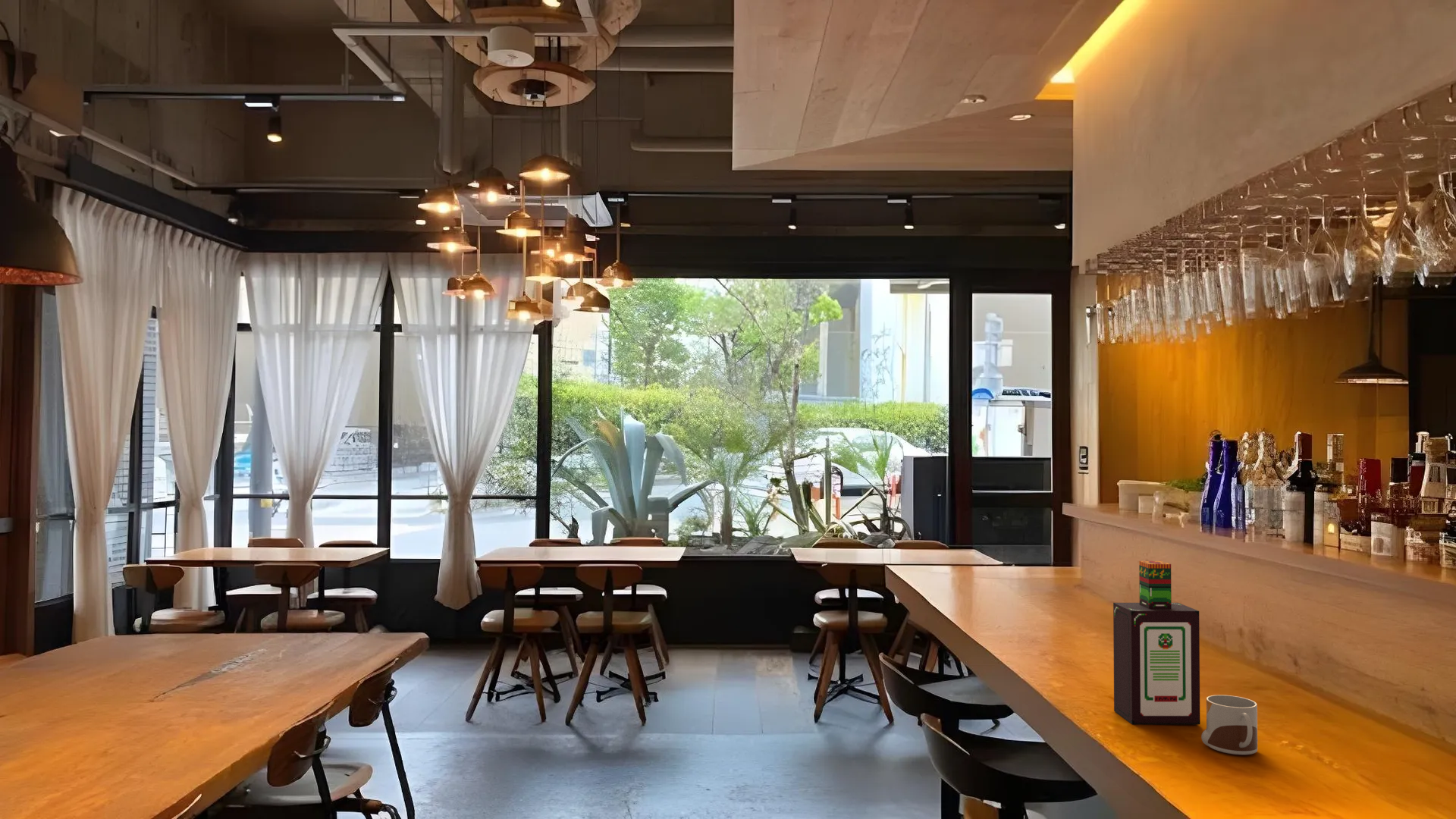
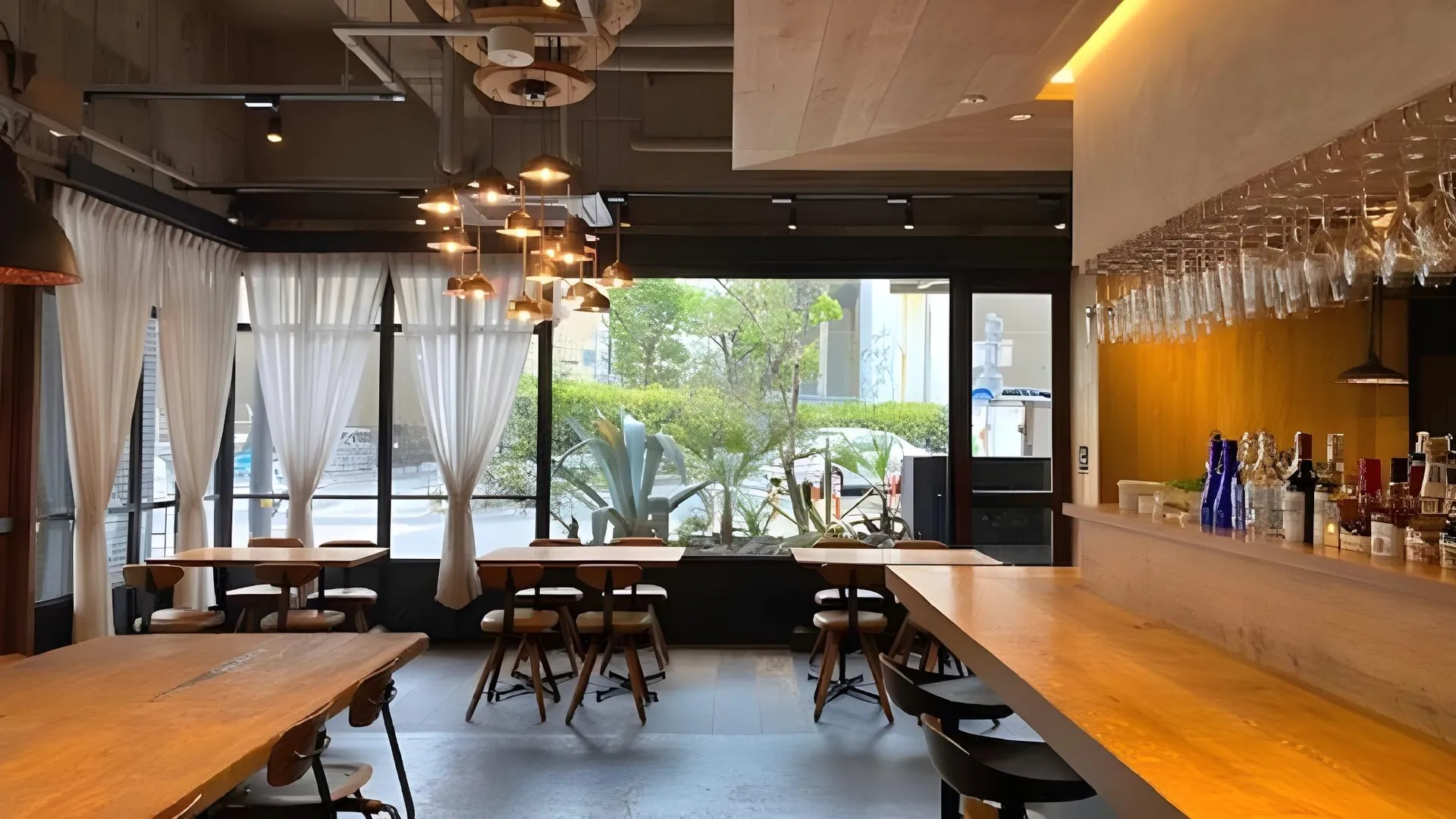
- mug [1200,695,1258,755]
- bottle [1112,560,1201,725]
